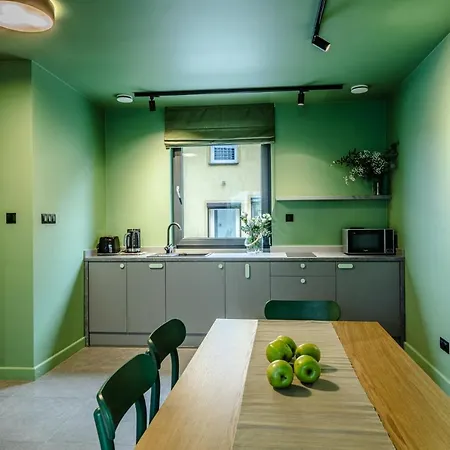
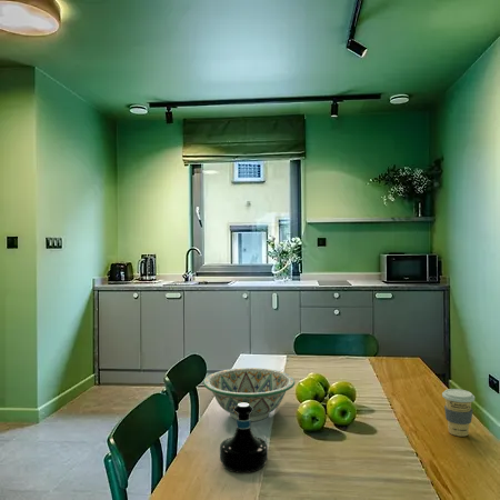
+ tequila bottle [219,403,269,474]
+ coffee cup [441,388,476,438]
+ decorative bowl [202,367,296,422]
